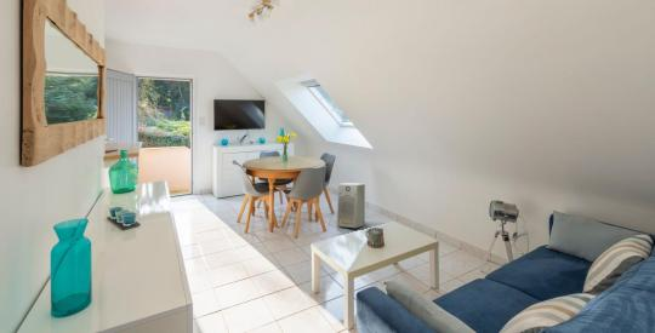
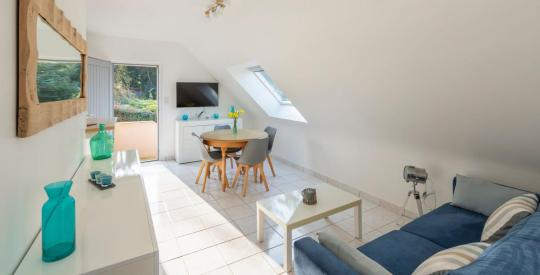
- fan [336,182,366,229]
